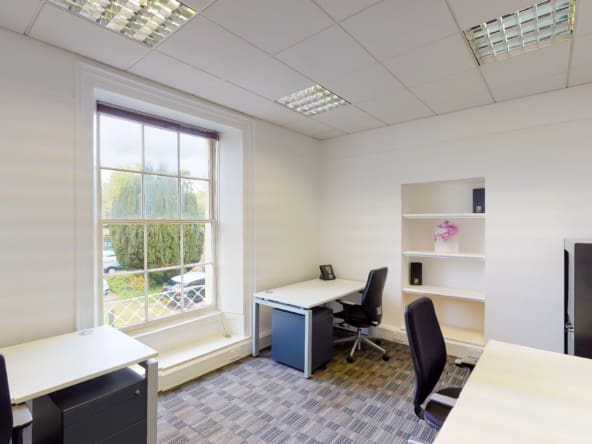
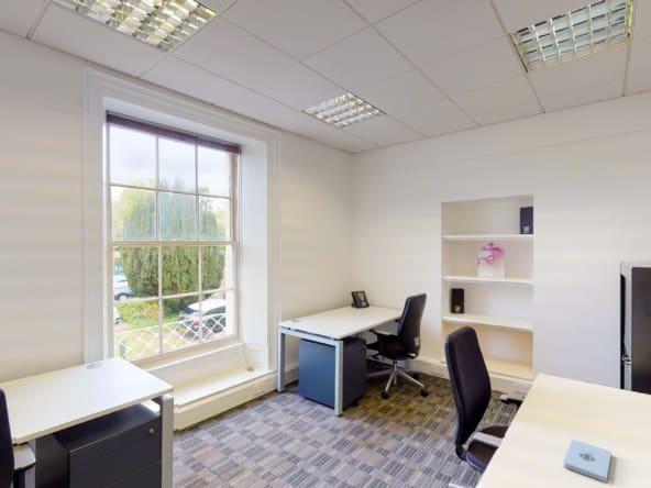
+ notepad [563,439,613,484]
